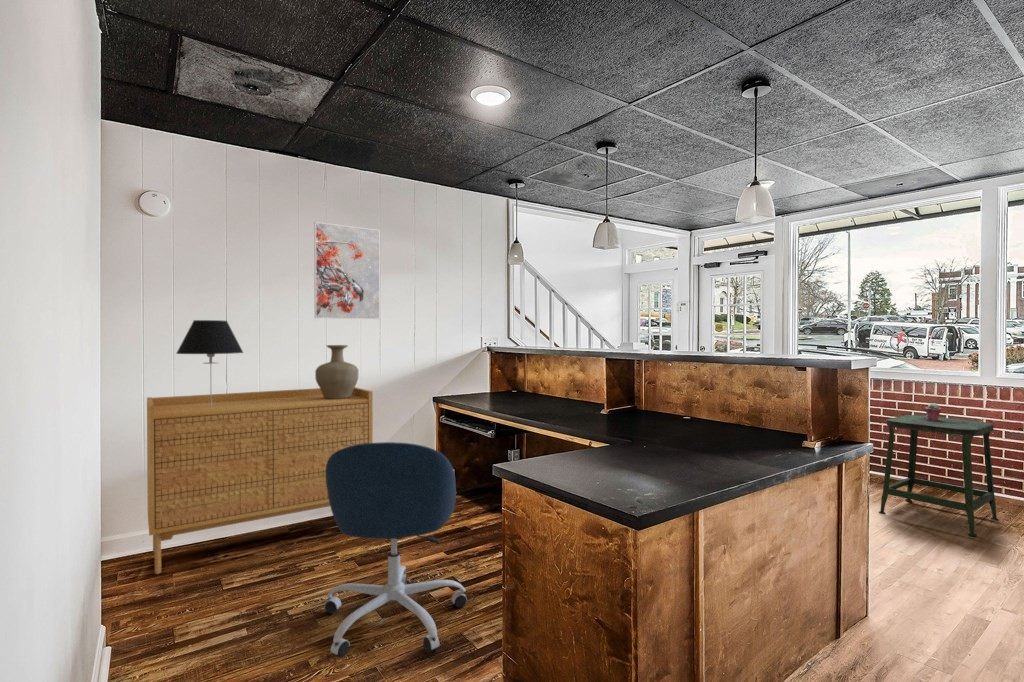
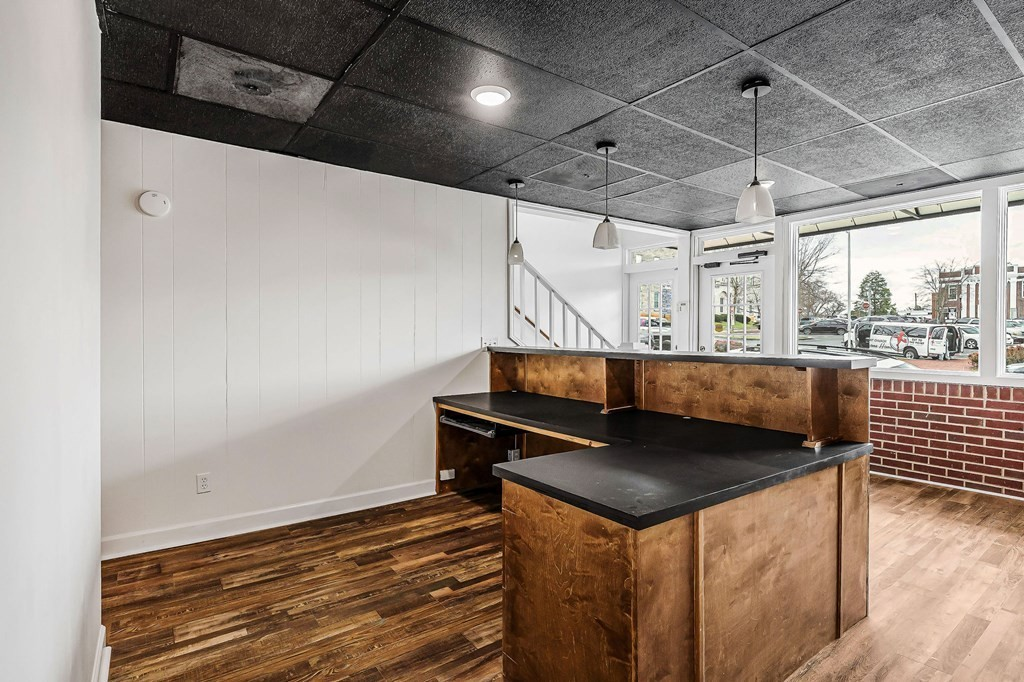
- potted succulent [924,402,942,421]
- sideboard [146,386,374,575]
- stool [878,414,1000,537]
- office chair [323,441,468,658]
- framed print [313,221,381,320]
- table lamp [175,319,245,407]
- vase [314,344,359,399]
